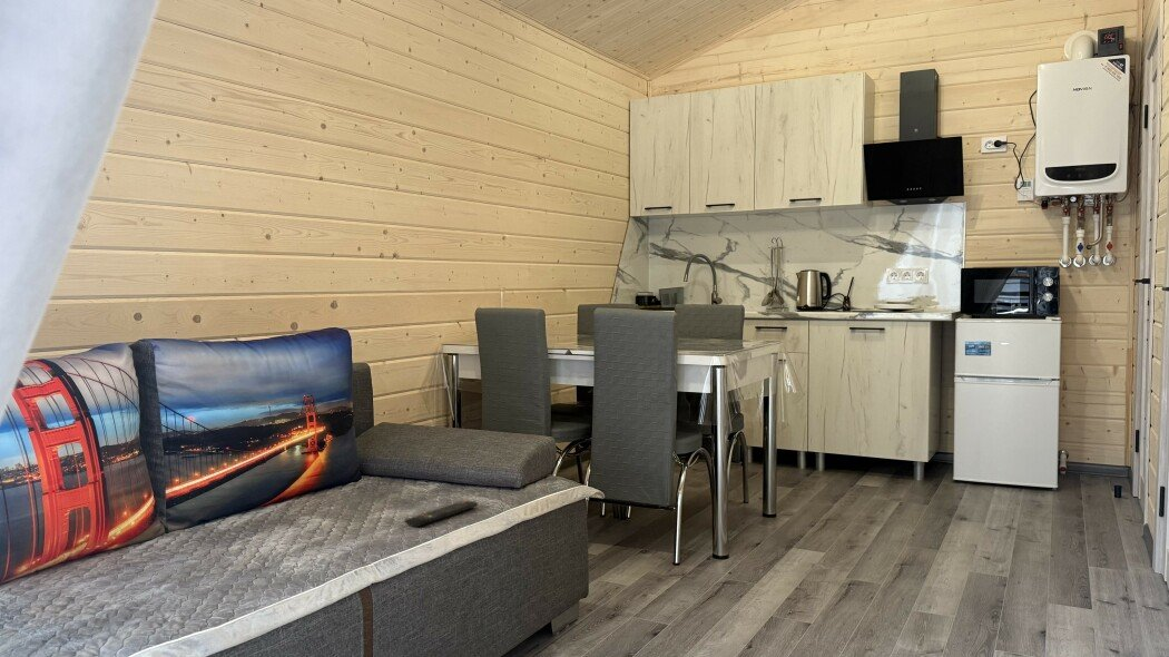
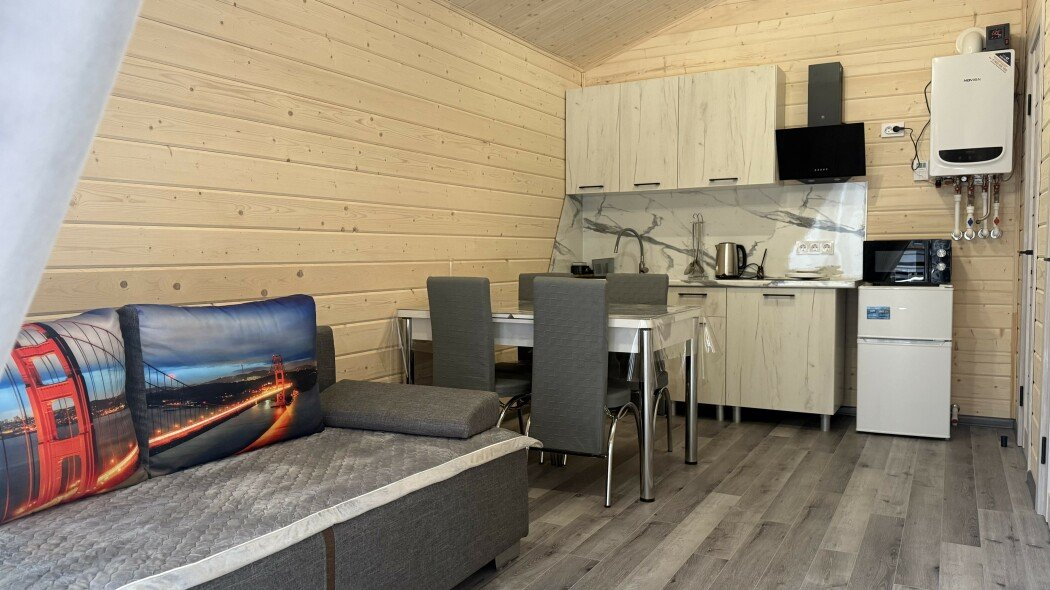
- remote control [404,500,480,528]
